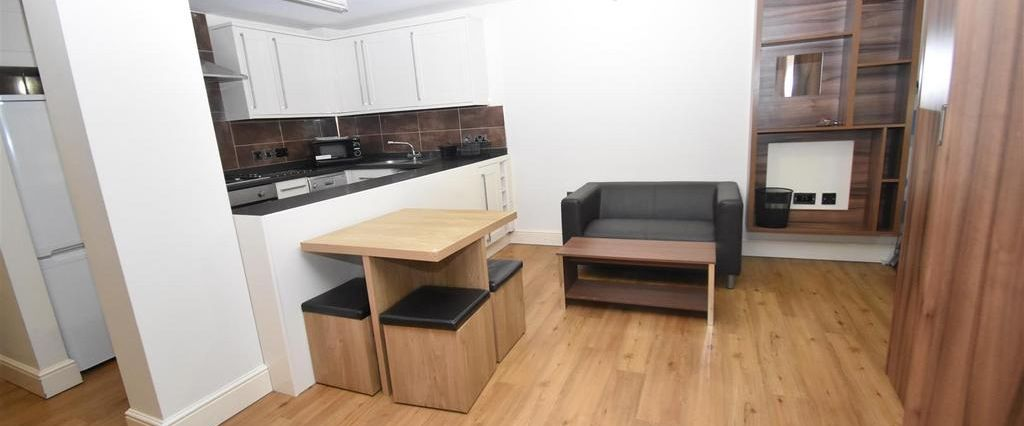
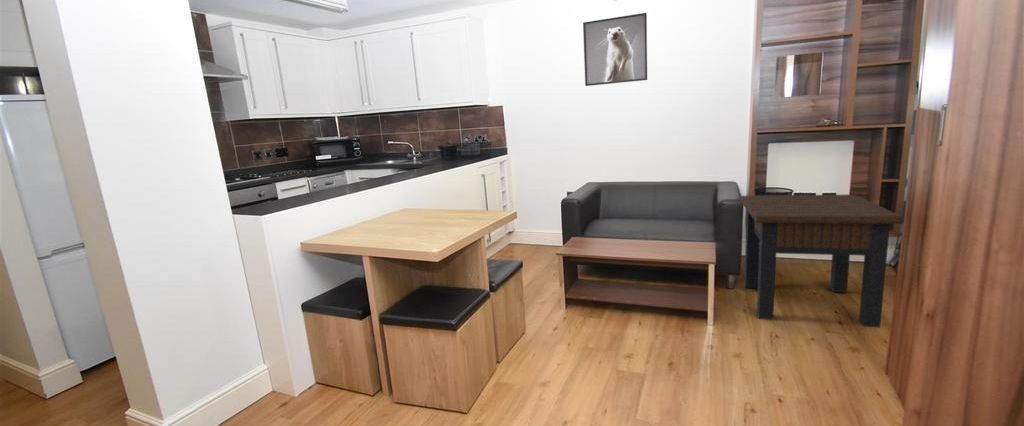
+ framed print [582,12,648,87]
+ side table [739,193,904,328]
